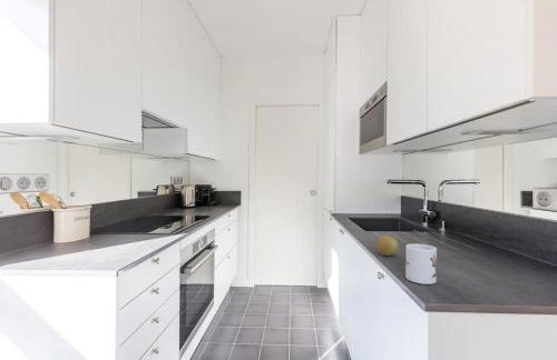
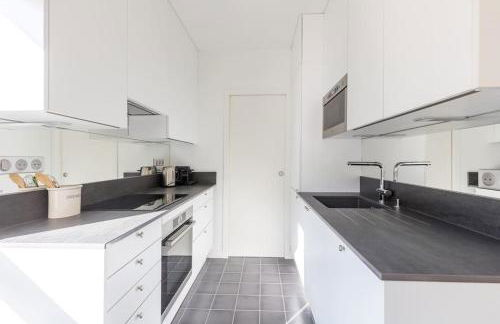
- apple [375,234,399,257]
- mug [404,243,438,286]
